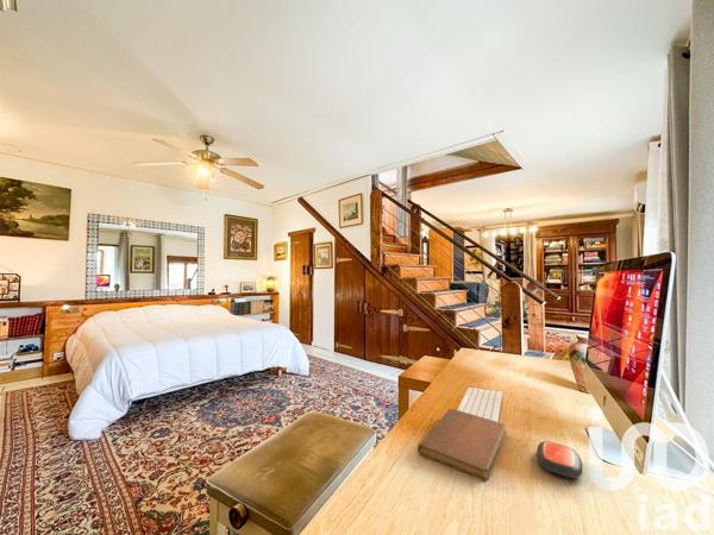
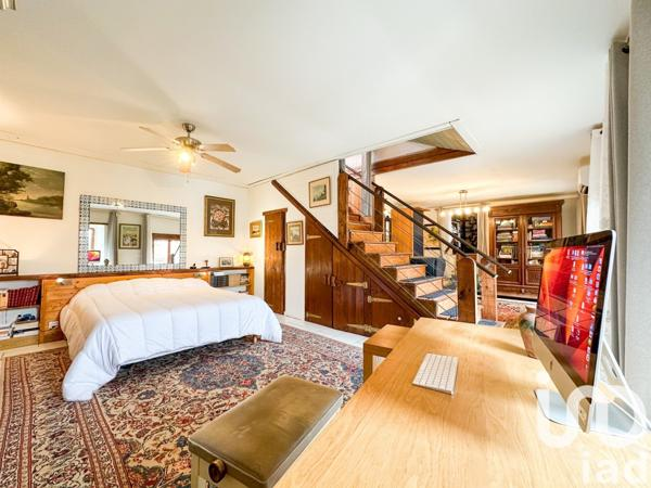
- remote control [536,440,583,479]
- notebook [416,408,507,482]
